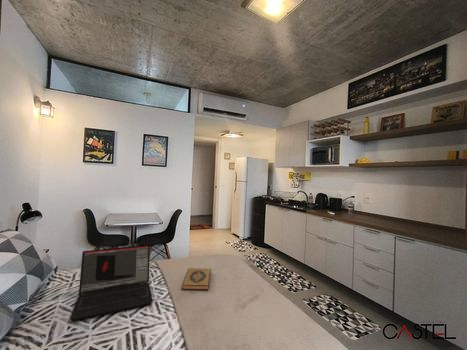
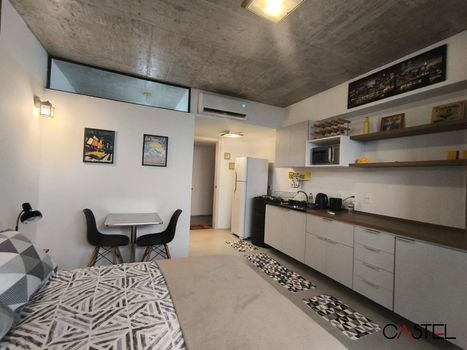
- laptop [69,244,154,322]
- hardback book [181,268,212,291]
